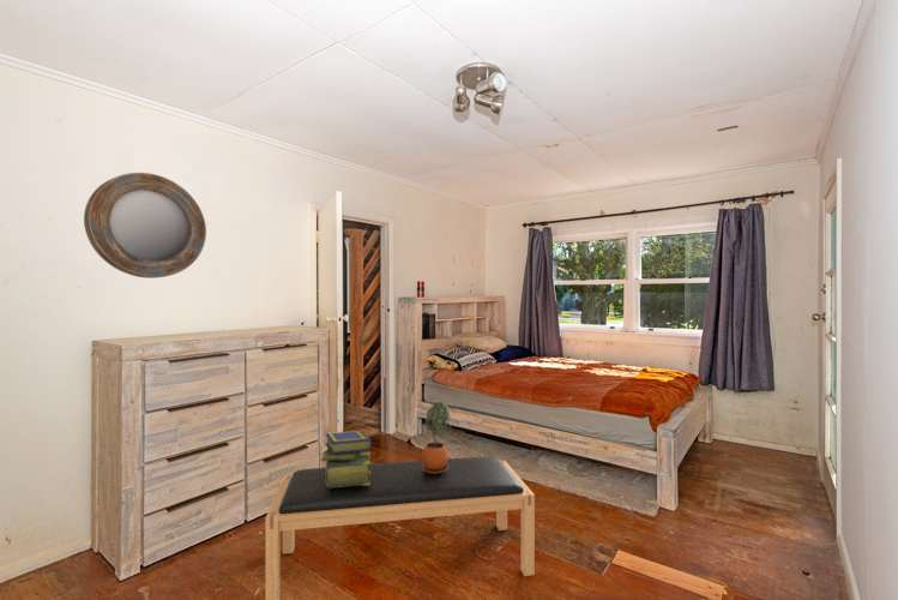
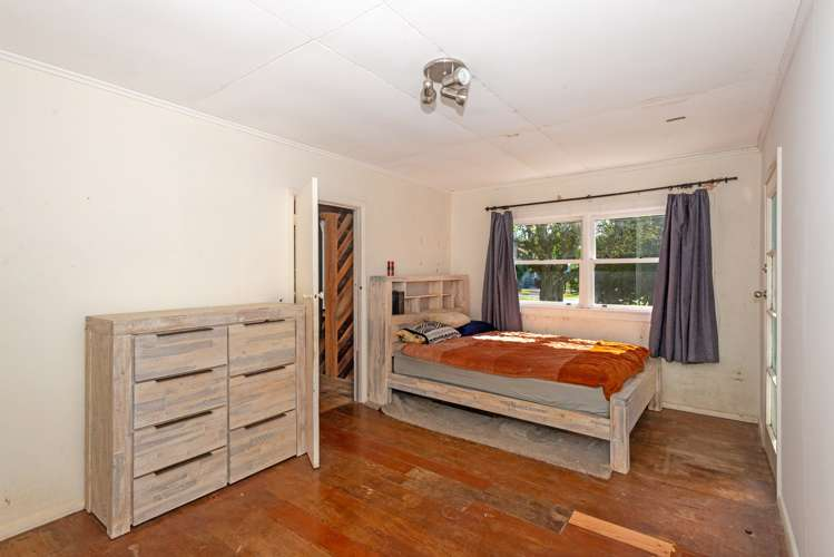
- bench [264,456,536,600]
- home mirror [83,172,207,280]
- stack of books [319,430,373,488]
- potted plant [421,401,453,474]
